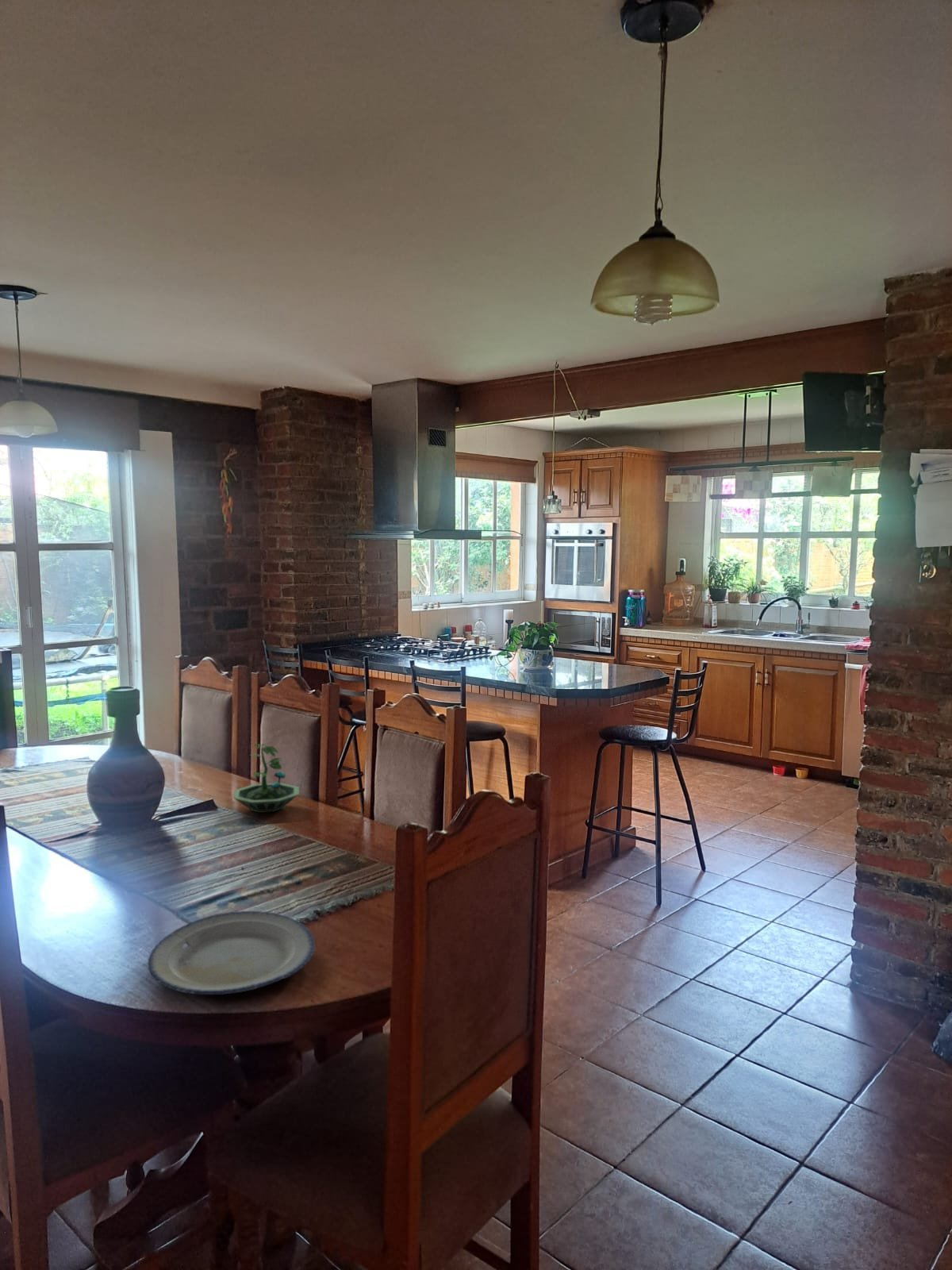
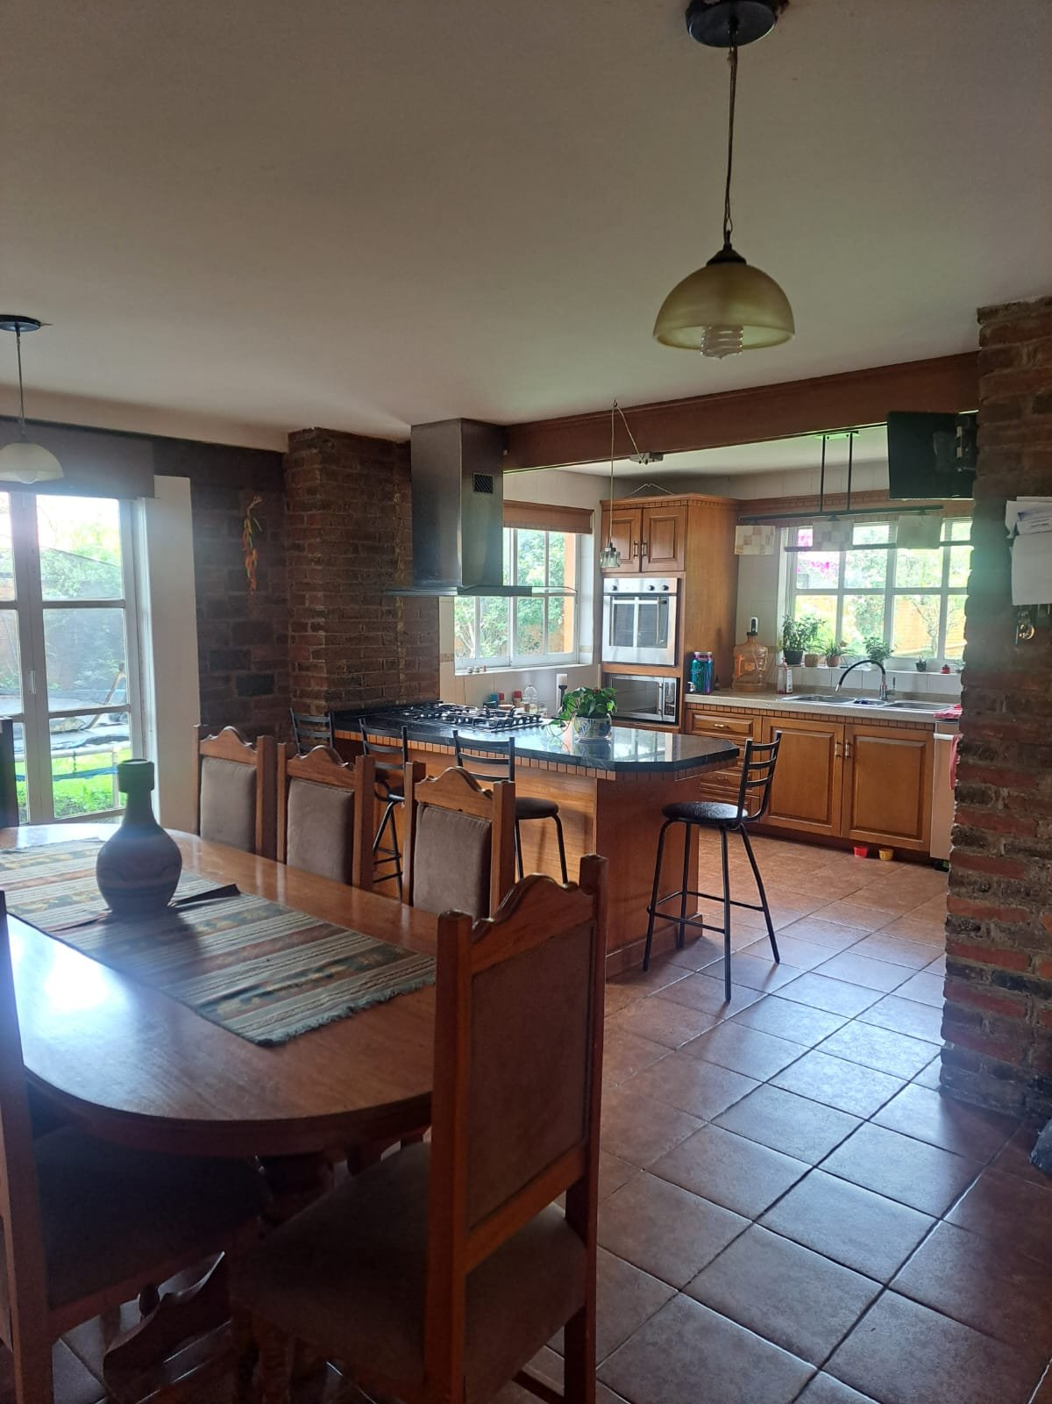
- terrarium [232,742,300,814]
- plate [147,910,316,995]
